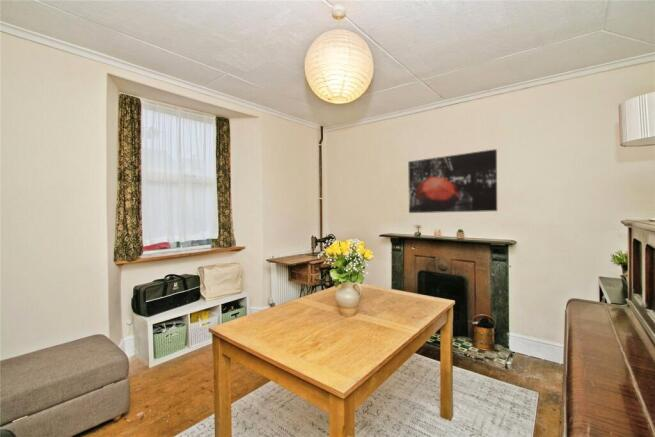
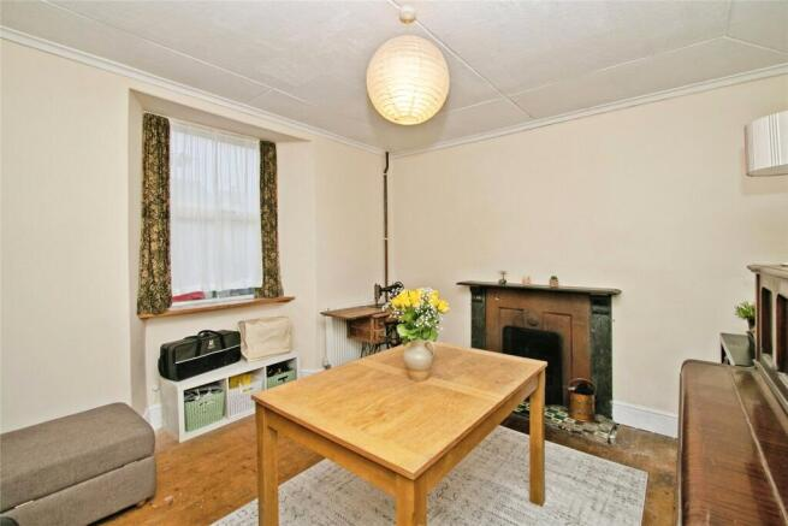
- wall art [407,148,498,214]
